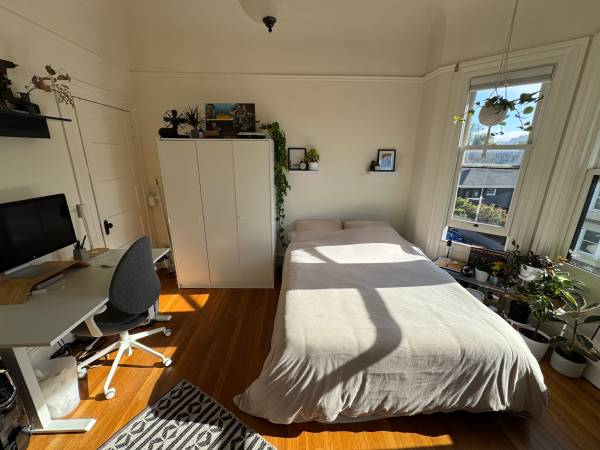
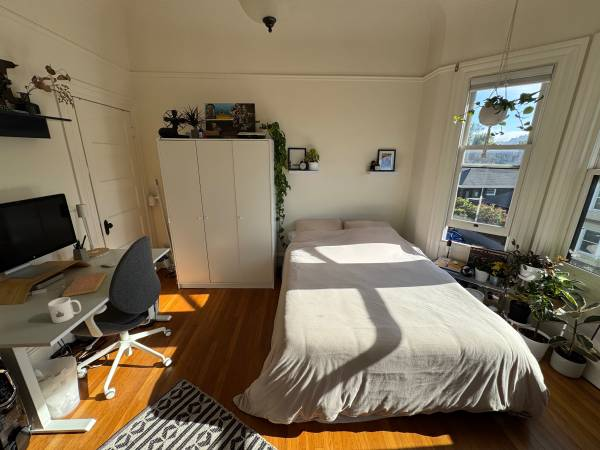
+ notebook [61,271,108,297]
+ mug [47,296,82,324]
